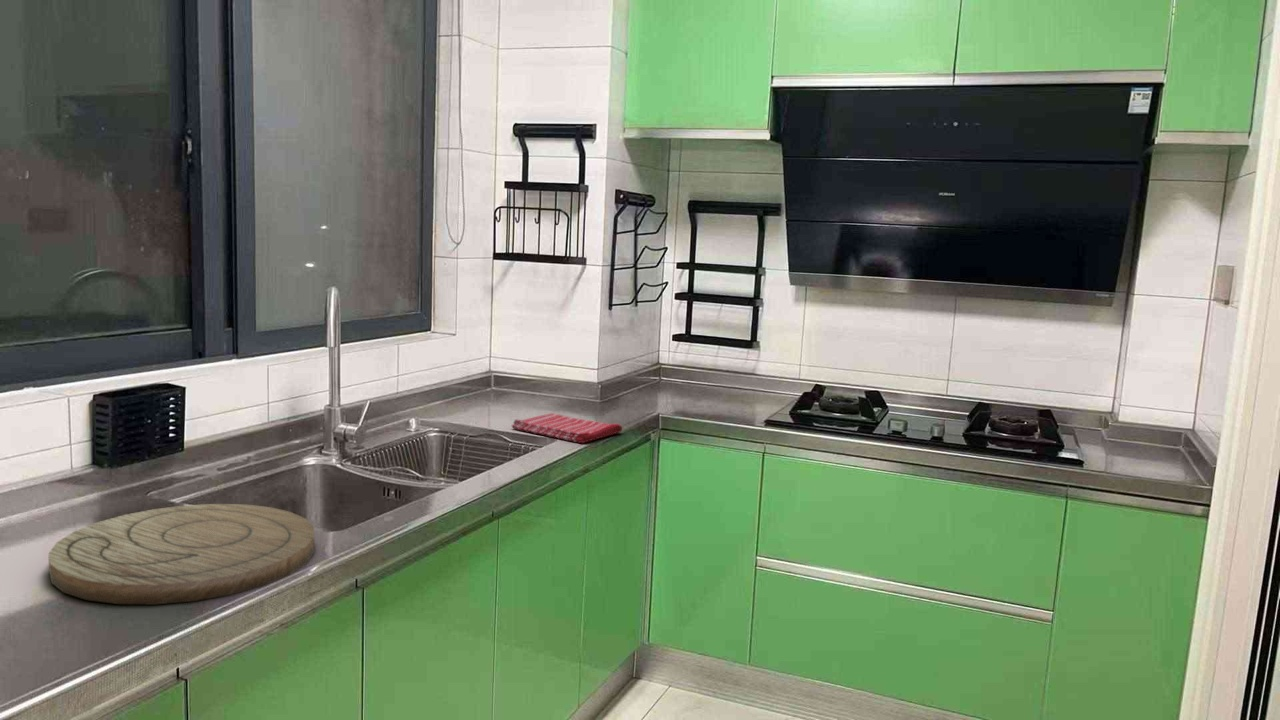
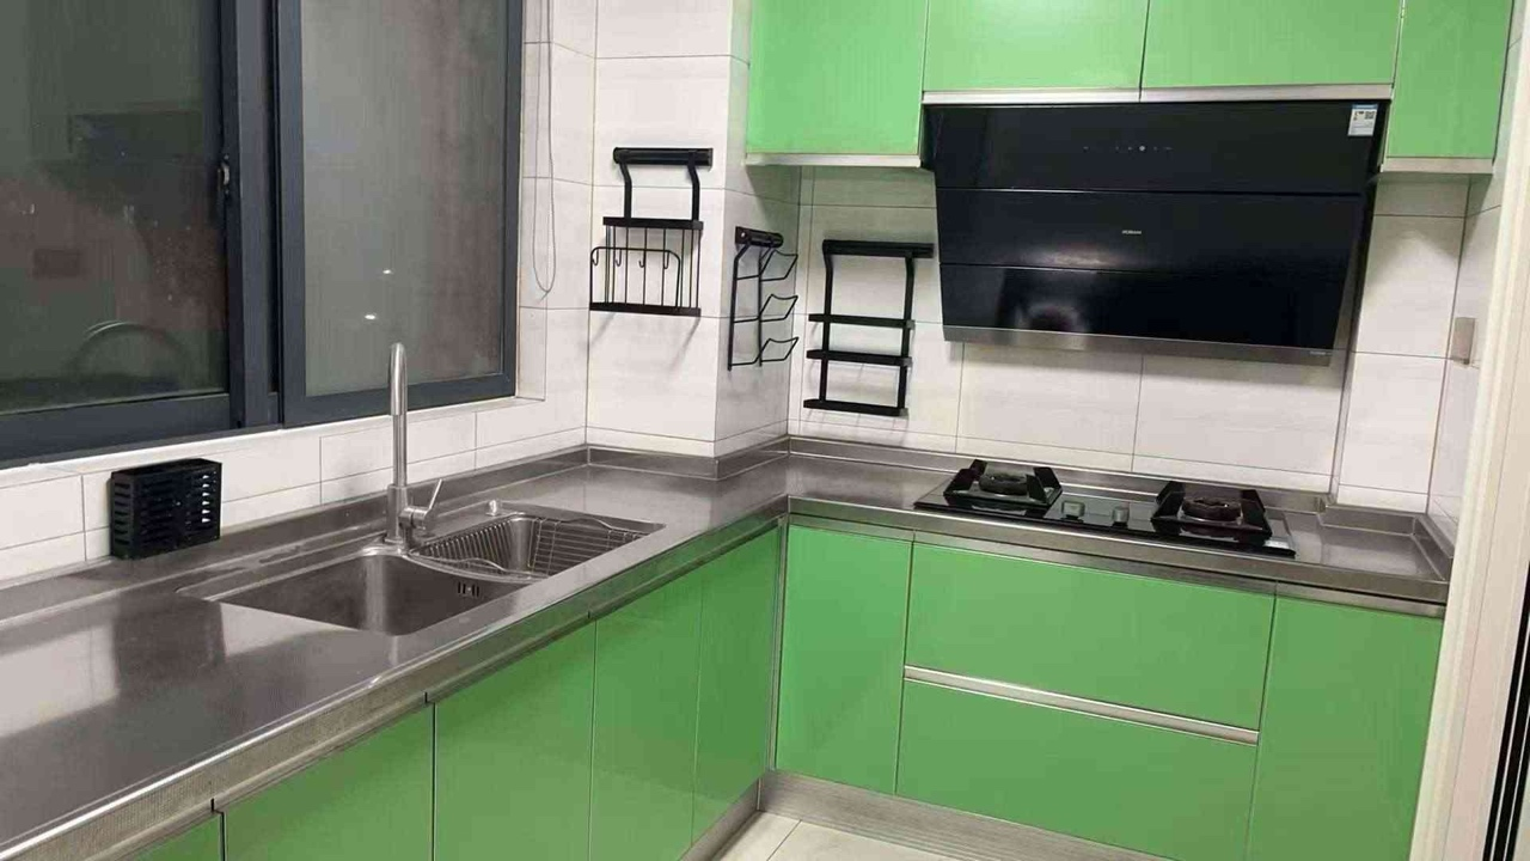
- dish towel [511,412,623,444]
- cutting board [47,503,315,606]
